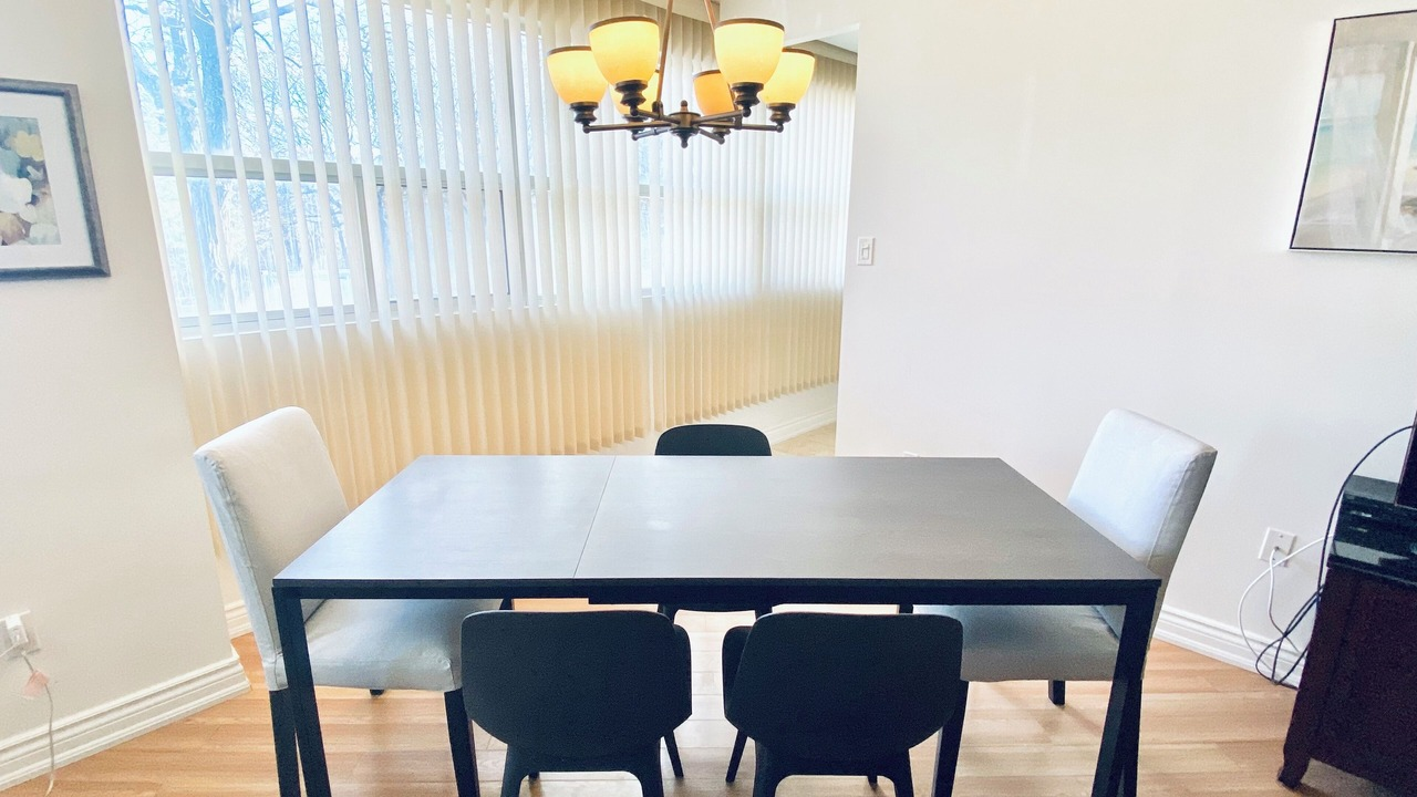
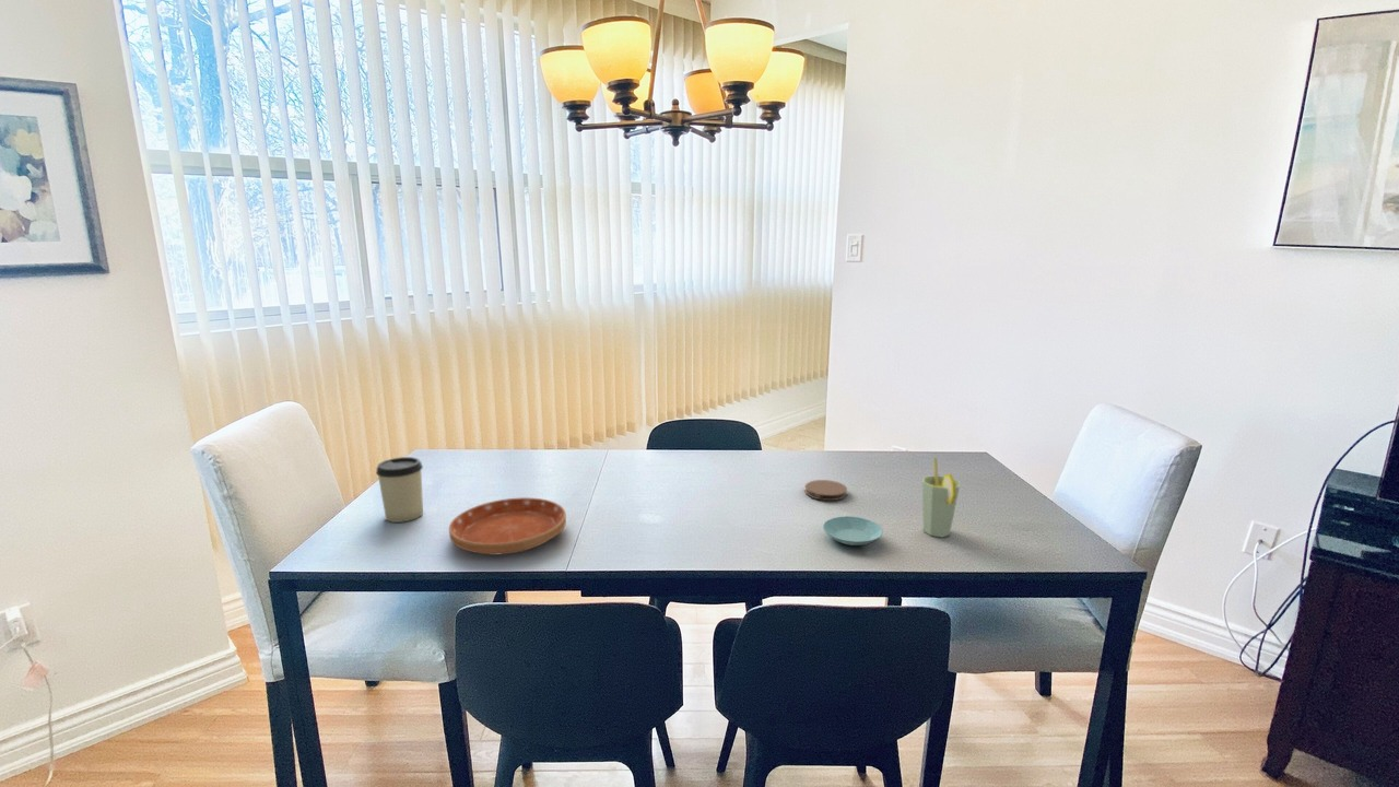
+ cup [921,457,961,538]
+ coaster [804,479,848,502]
+ saucer [448,496,567,556]
+ saucer [822,516,884,547]
+ cup [375,456,424,524]
